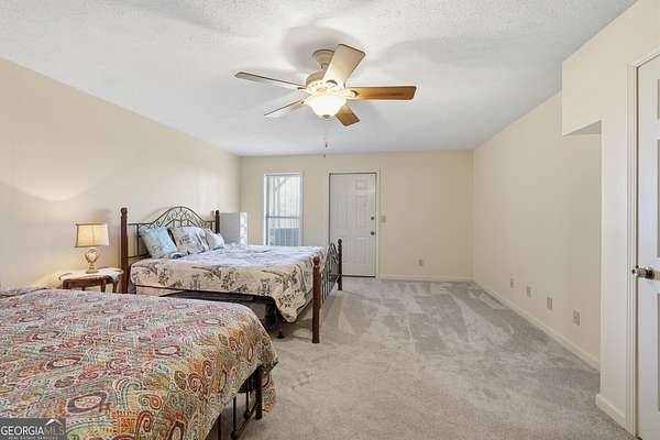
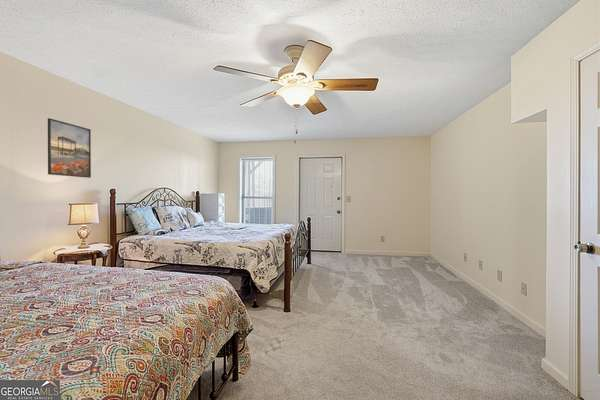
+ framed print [47,117,92,179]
